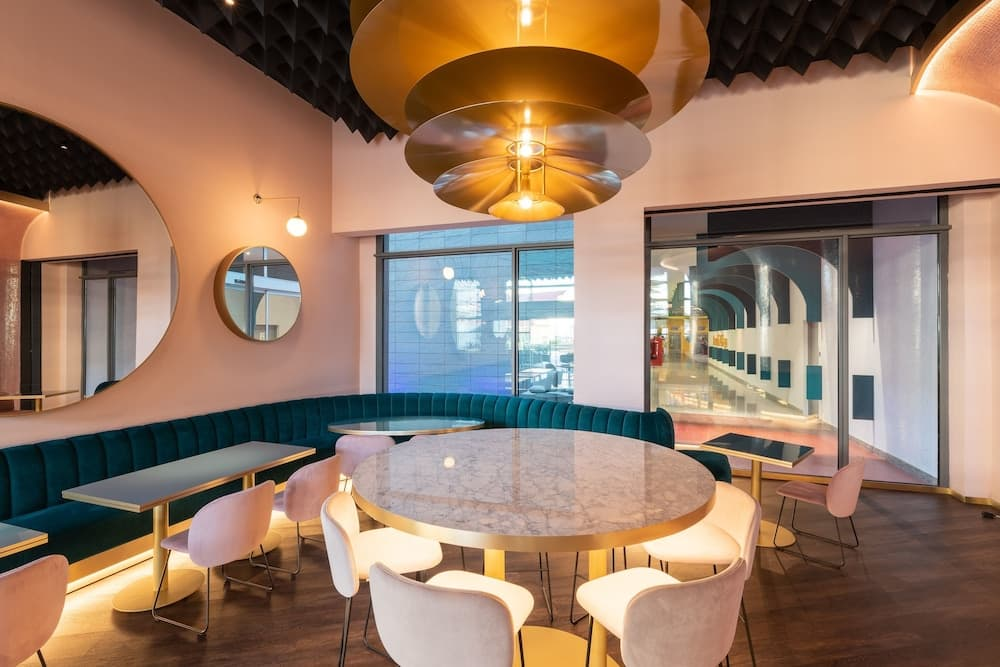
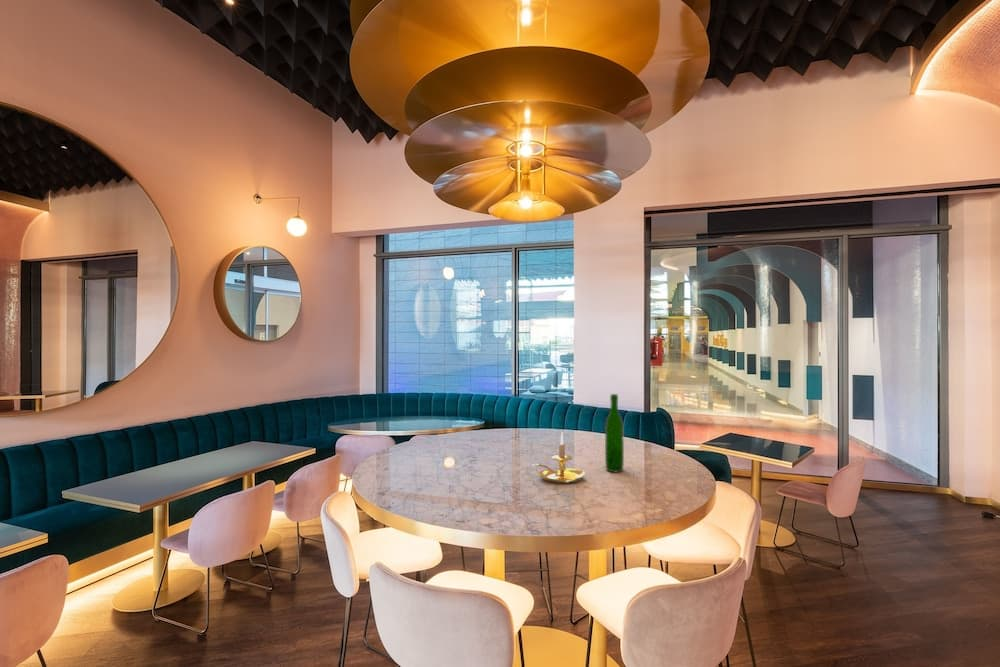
+ wine bottle [604,393,625,473]
+ candle holder [532,431,586,484]
